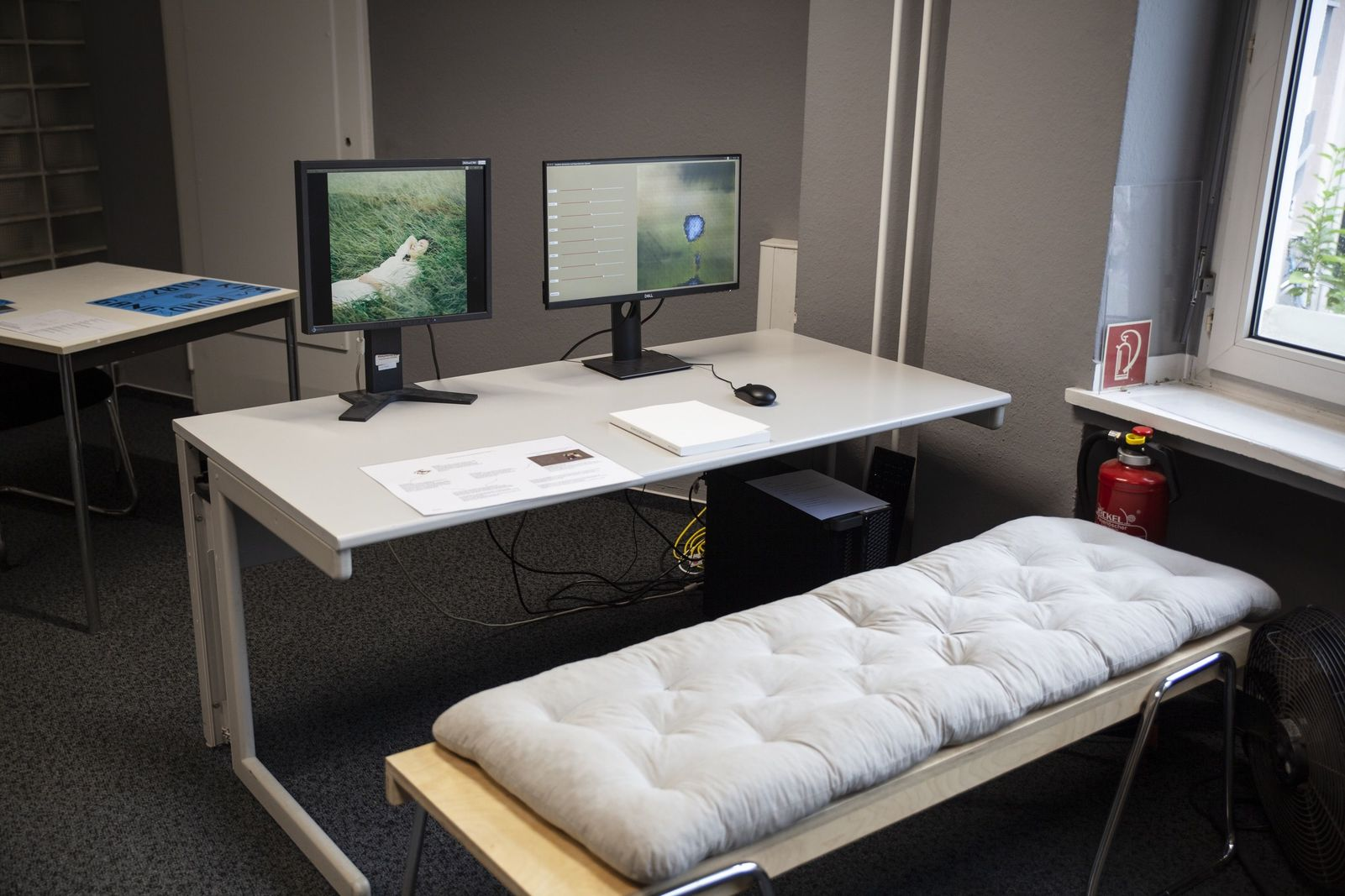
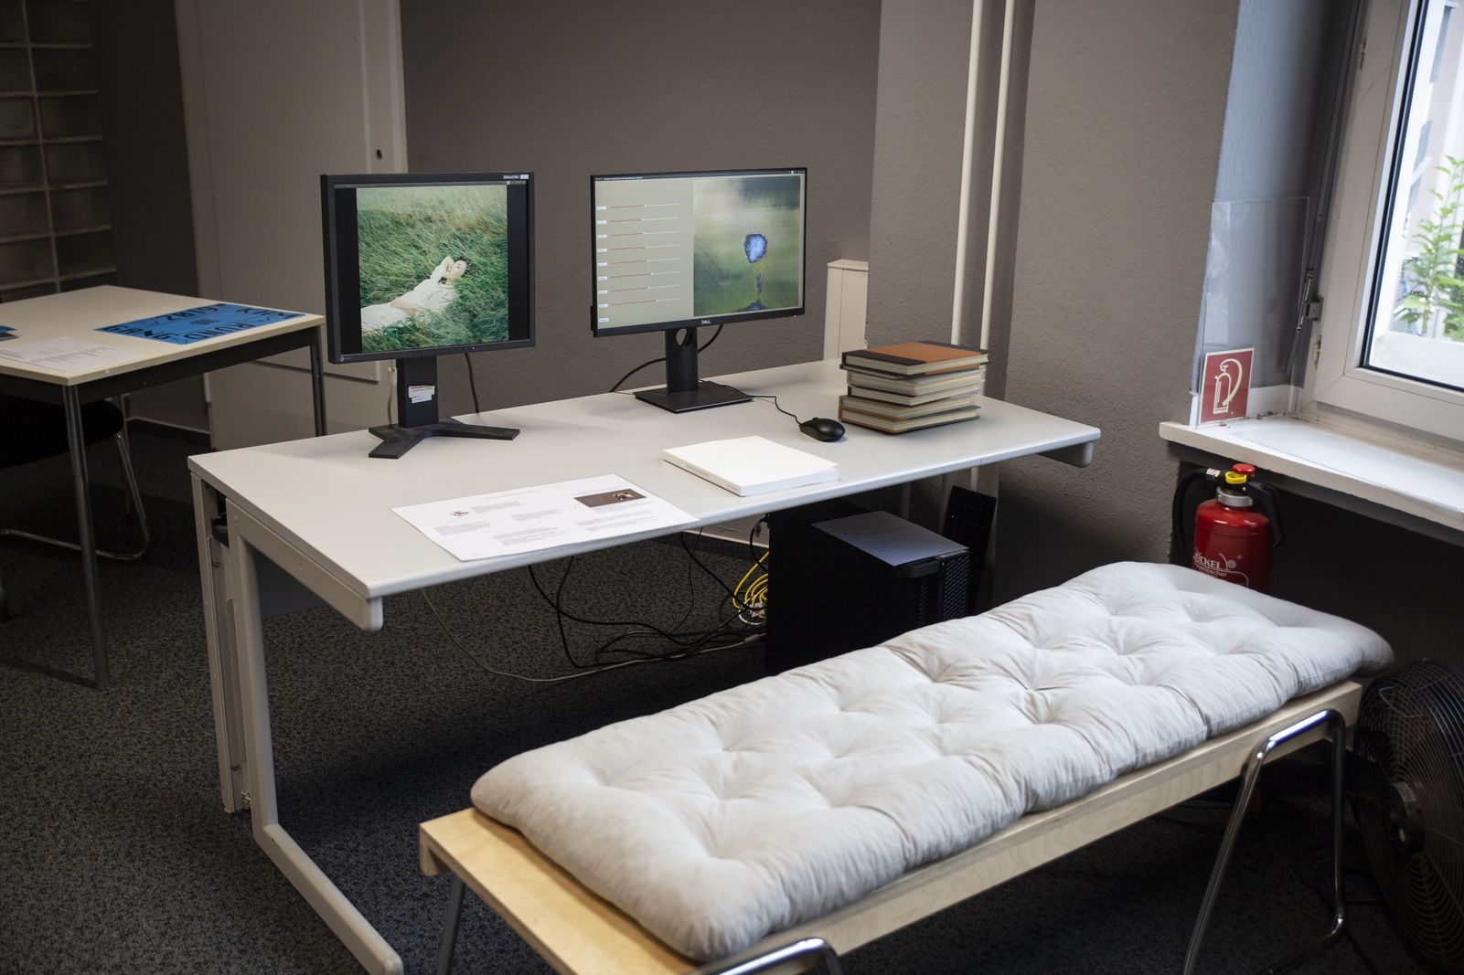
+ book stack [837,340,994,434]
